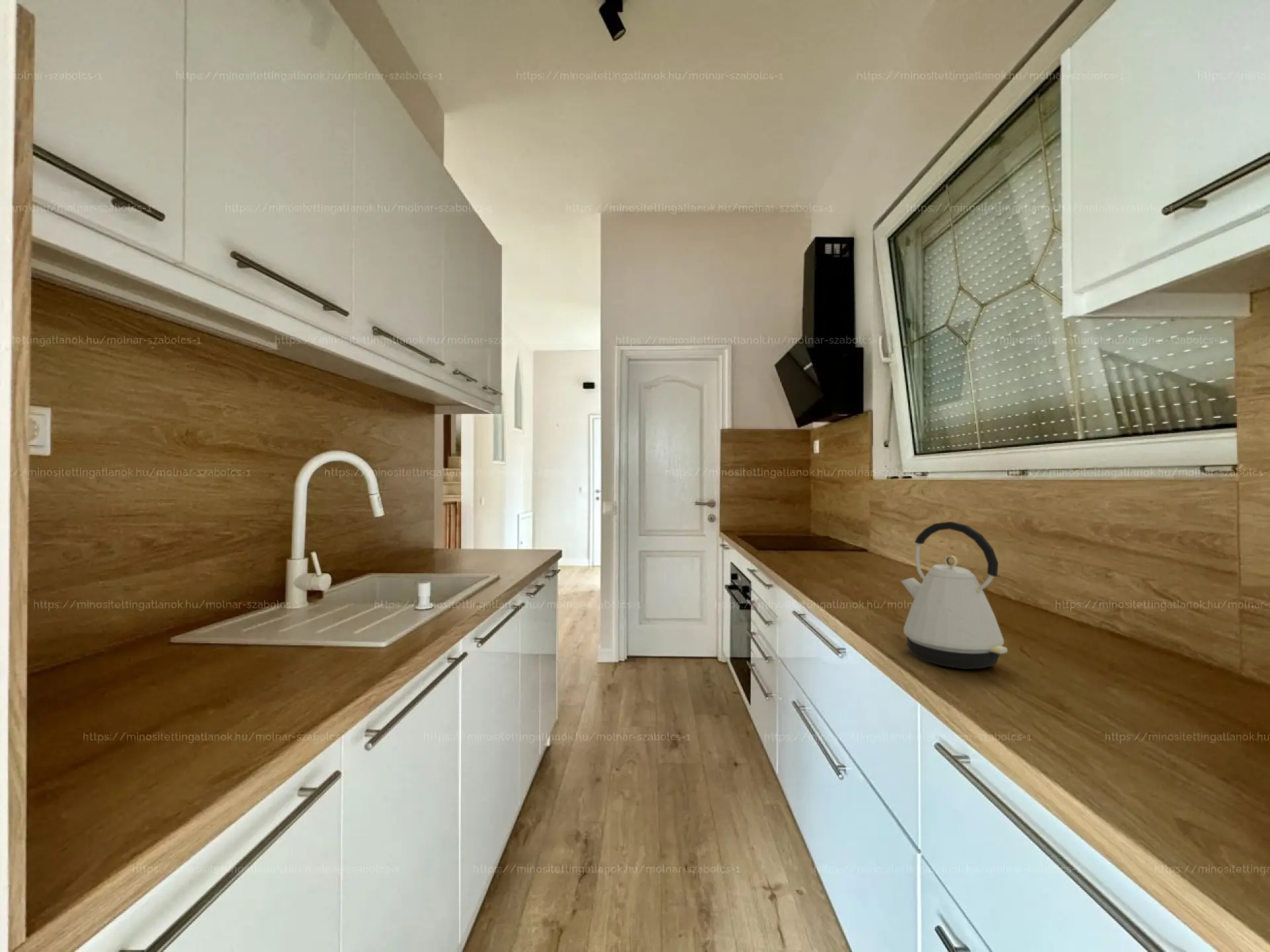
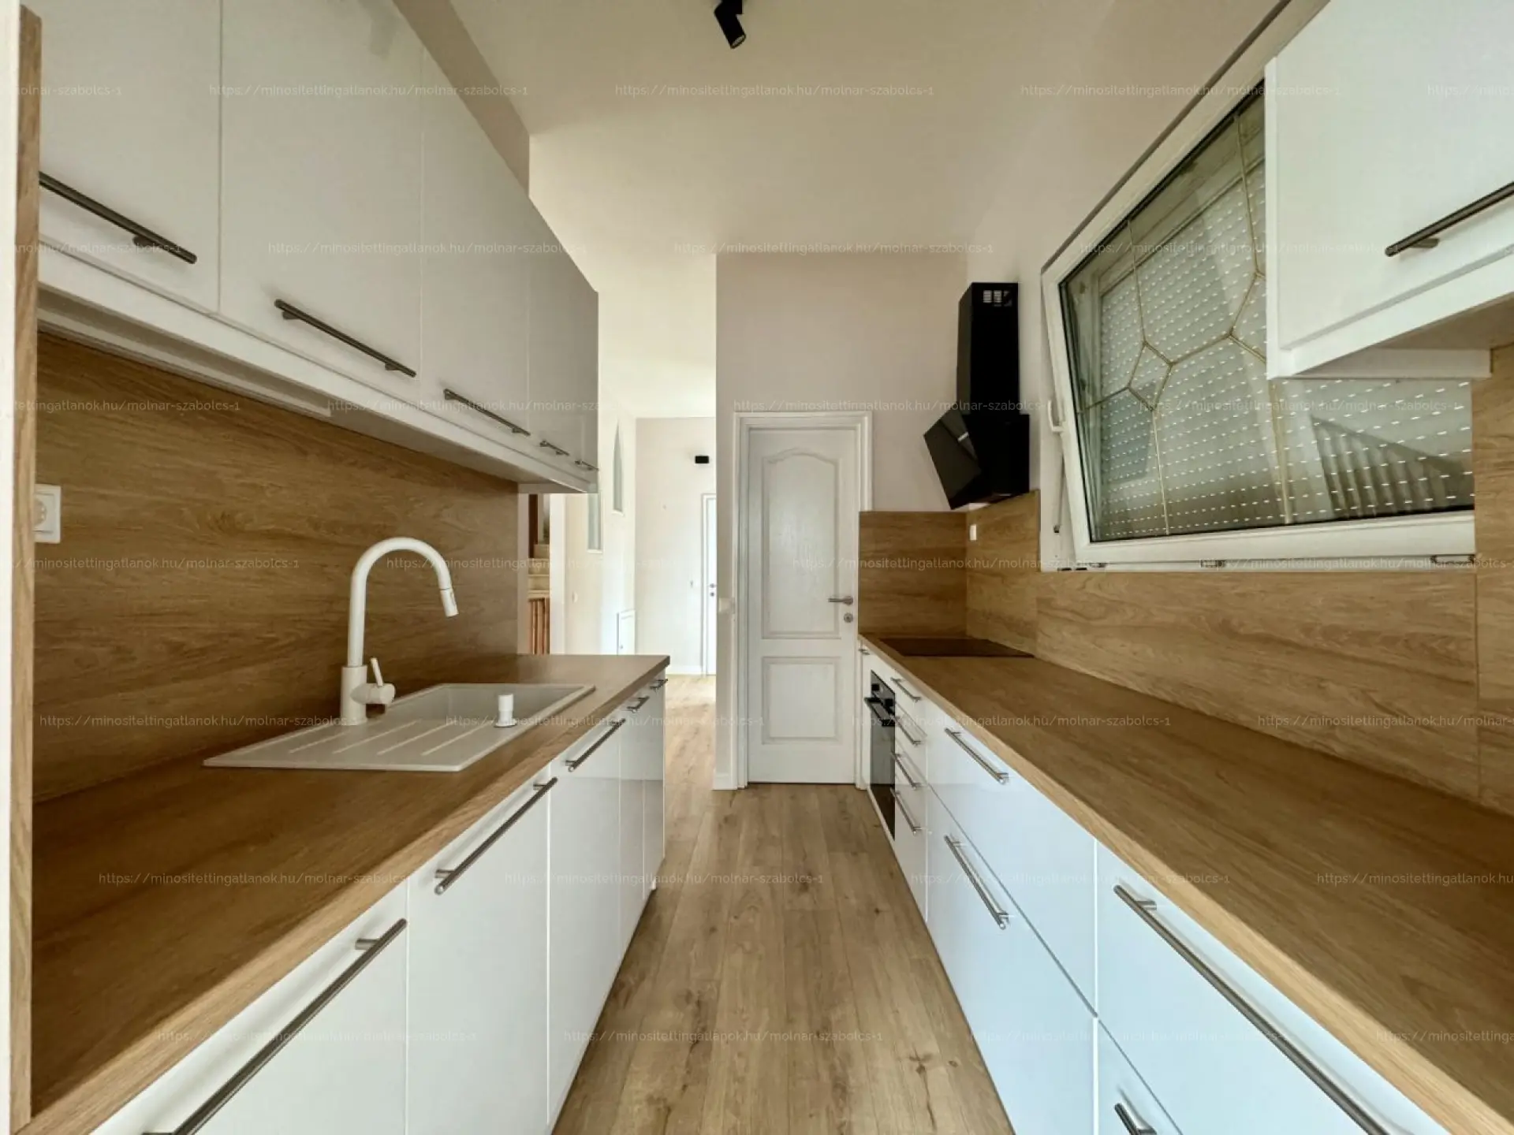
- kettle [900,521,1008,670]
